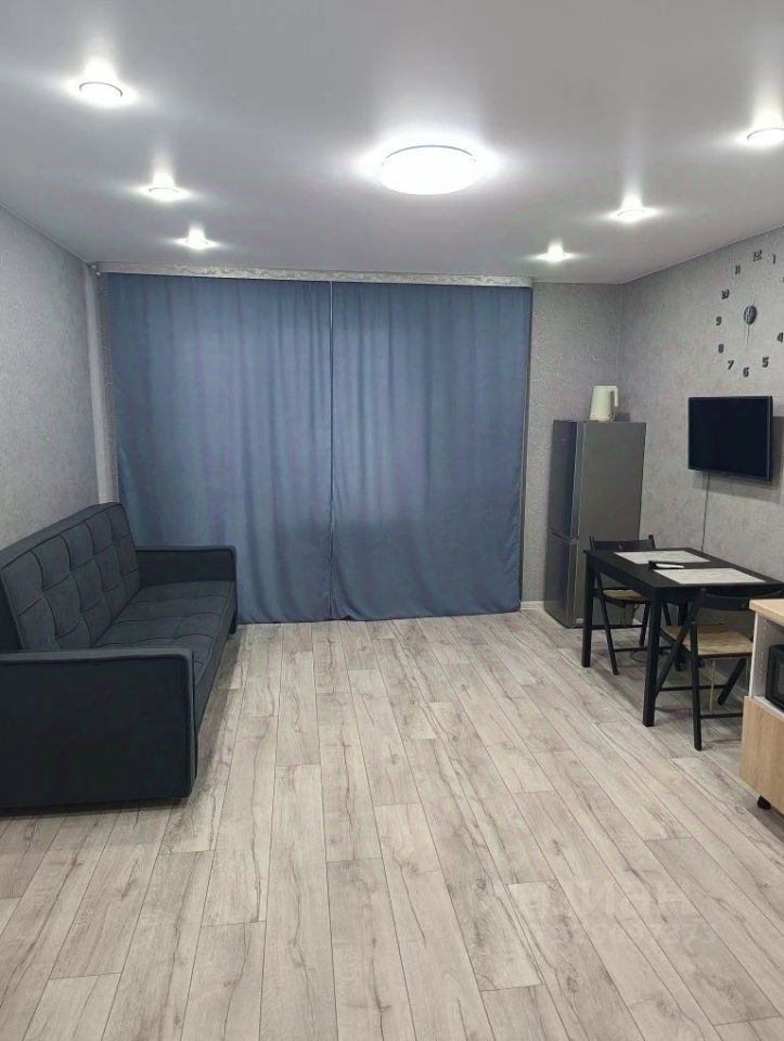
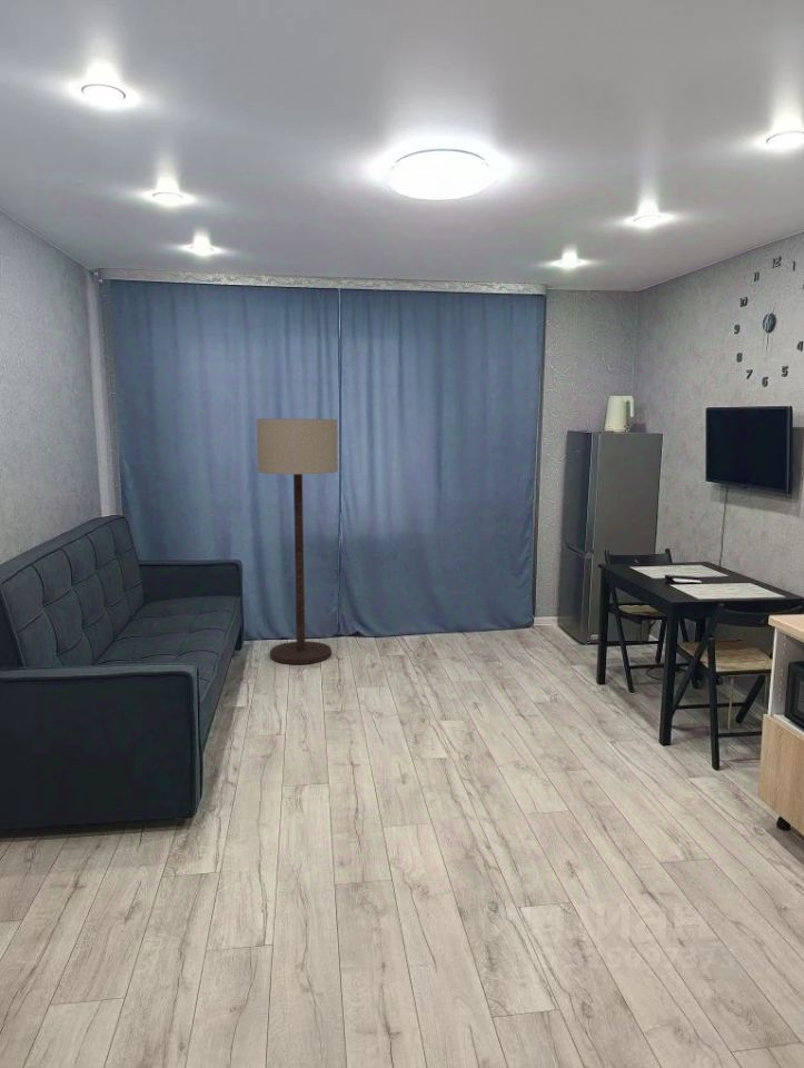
+ floor lamp [256,418,339,665]
